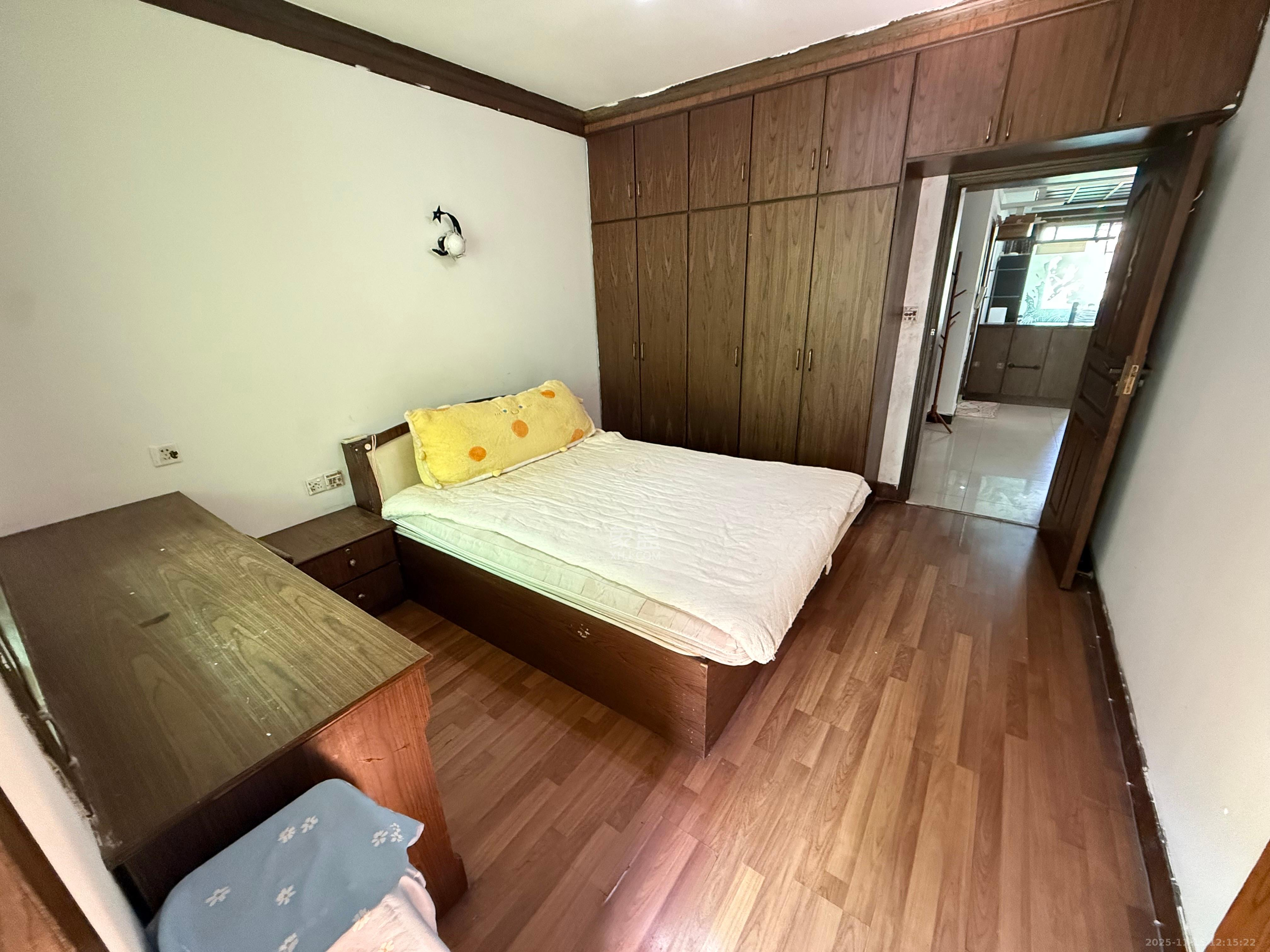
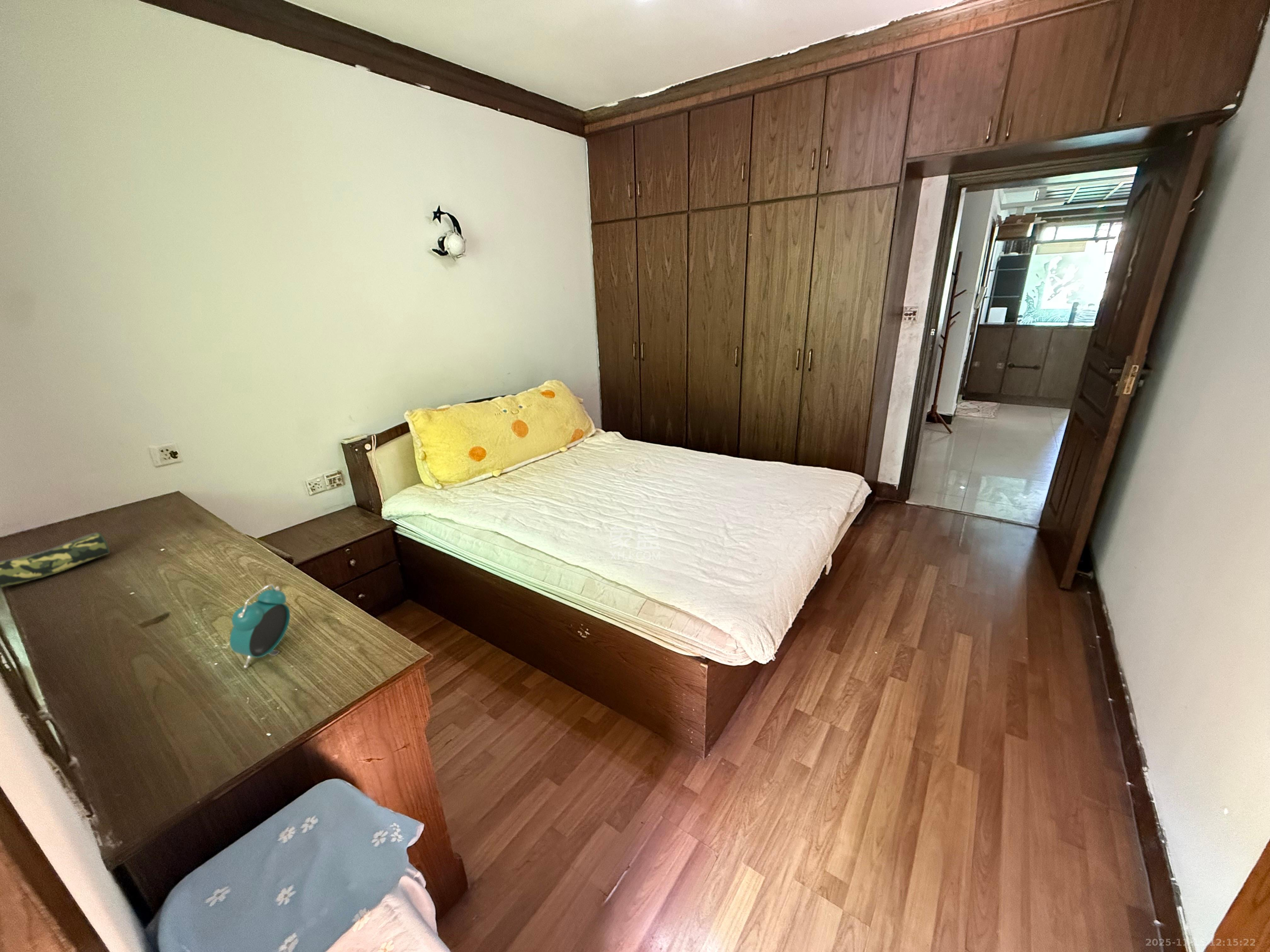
+ pencil case [0,532,110,589]
+ alarm clock [229,584,290,669]
